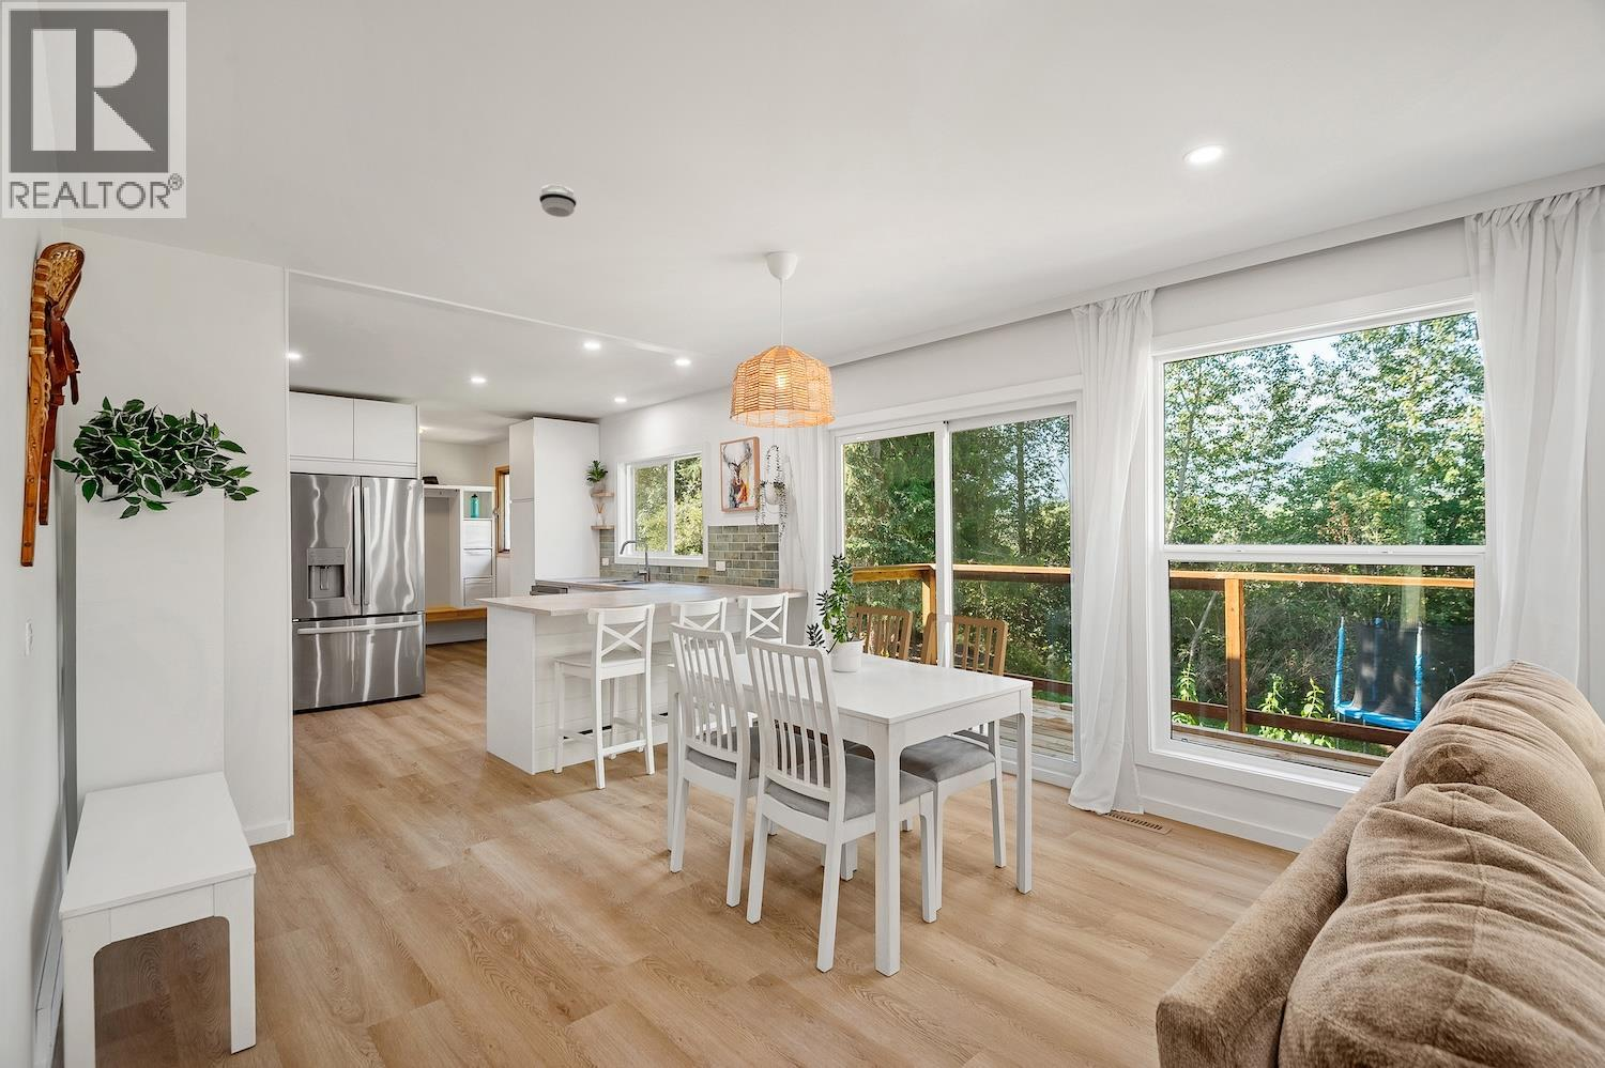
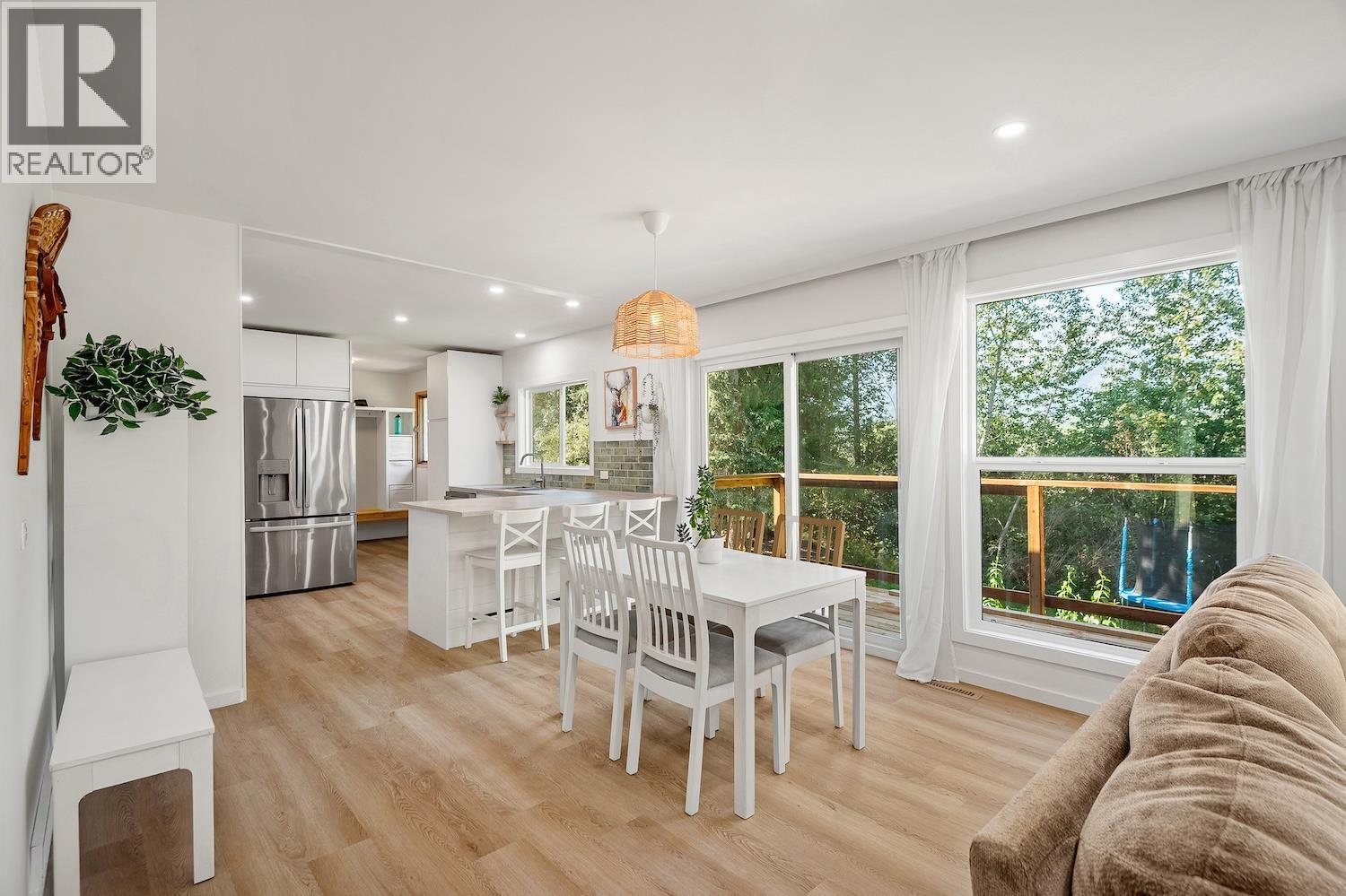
- smoke detector [538,184,578,218]
